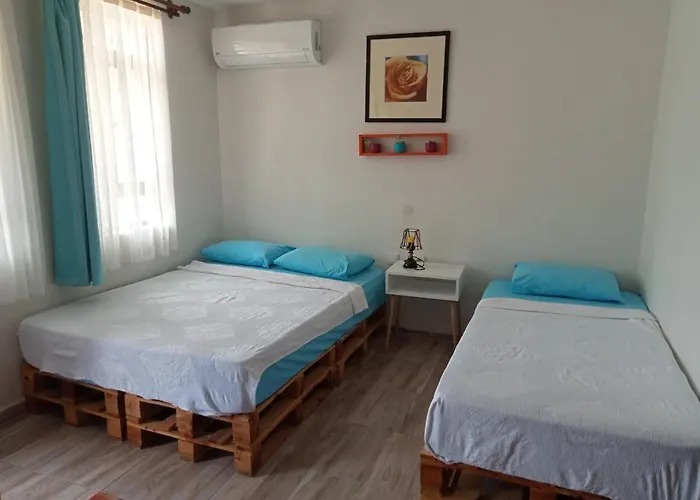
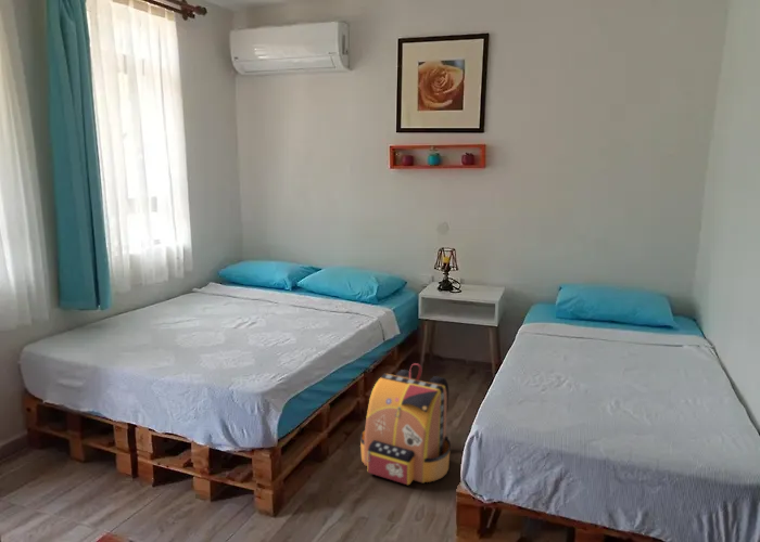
+ backpack [359,362,452,486]
